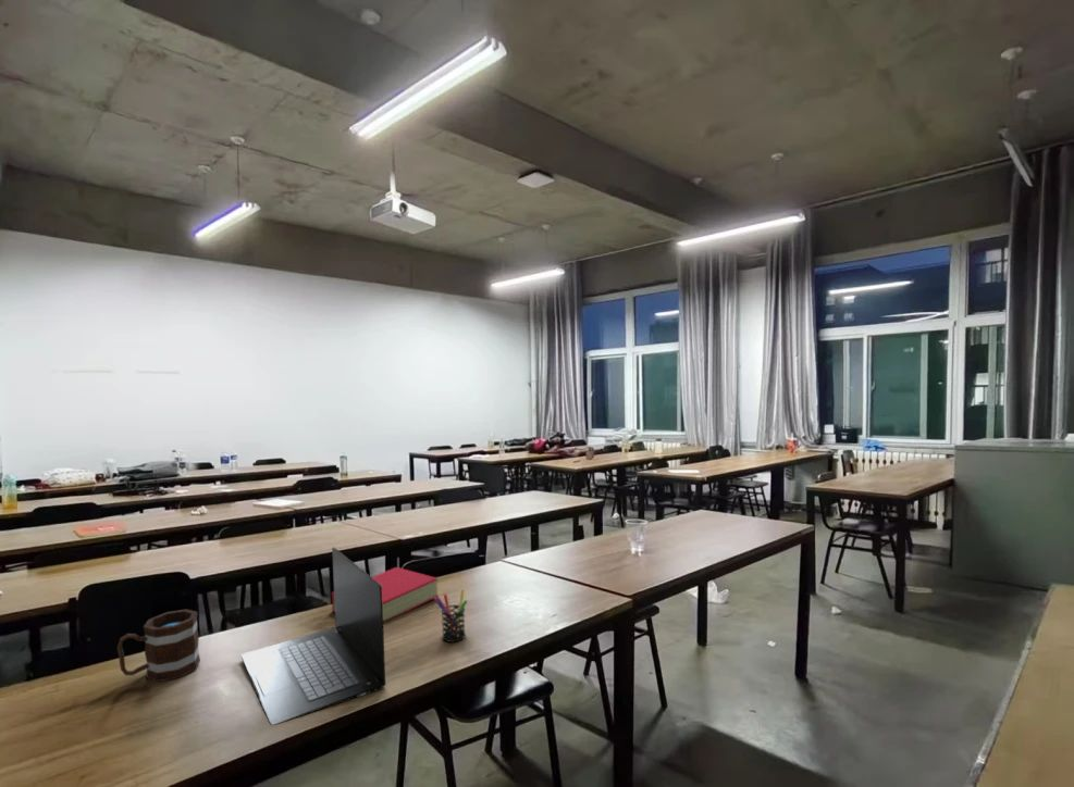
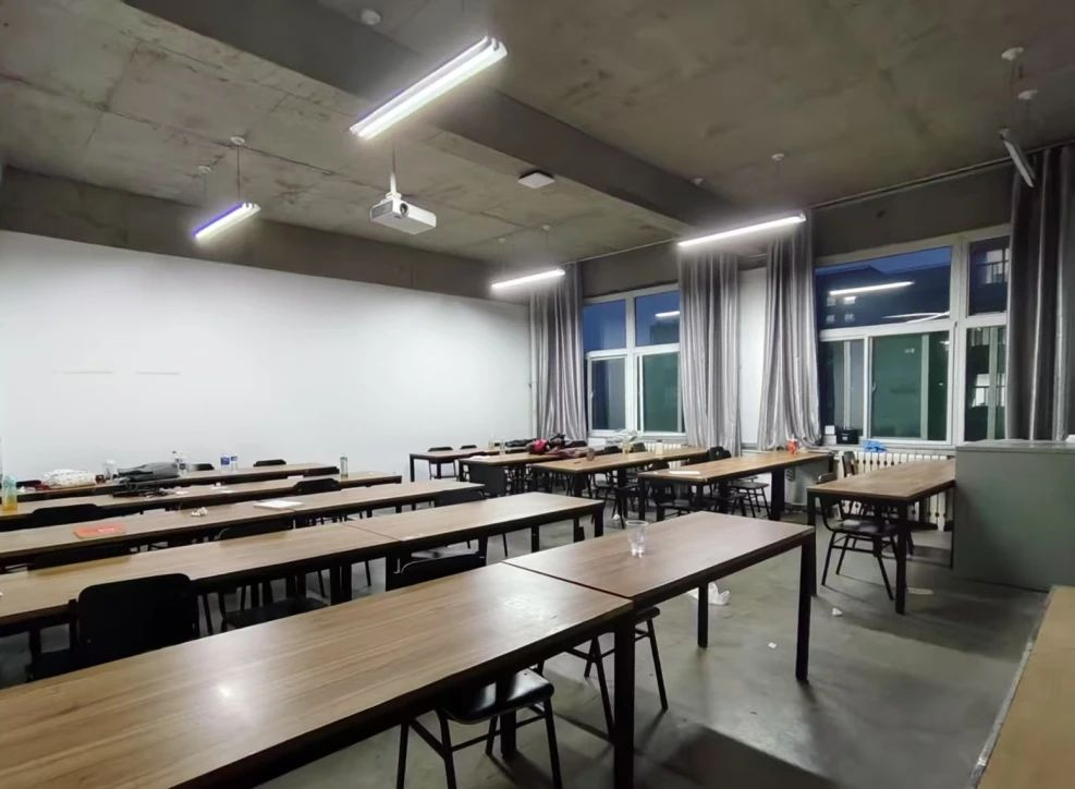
- laptop [240,547,386,726]
- pen holder [434,589,469,644]
- mug [116,608,201,683]
- book [331,566,440,623]
